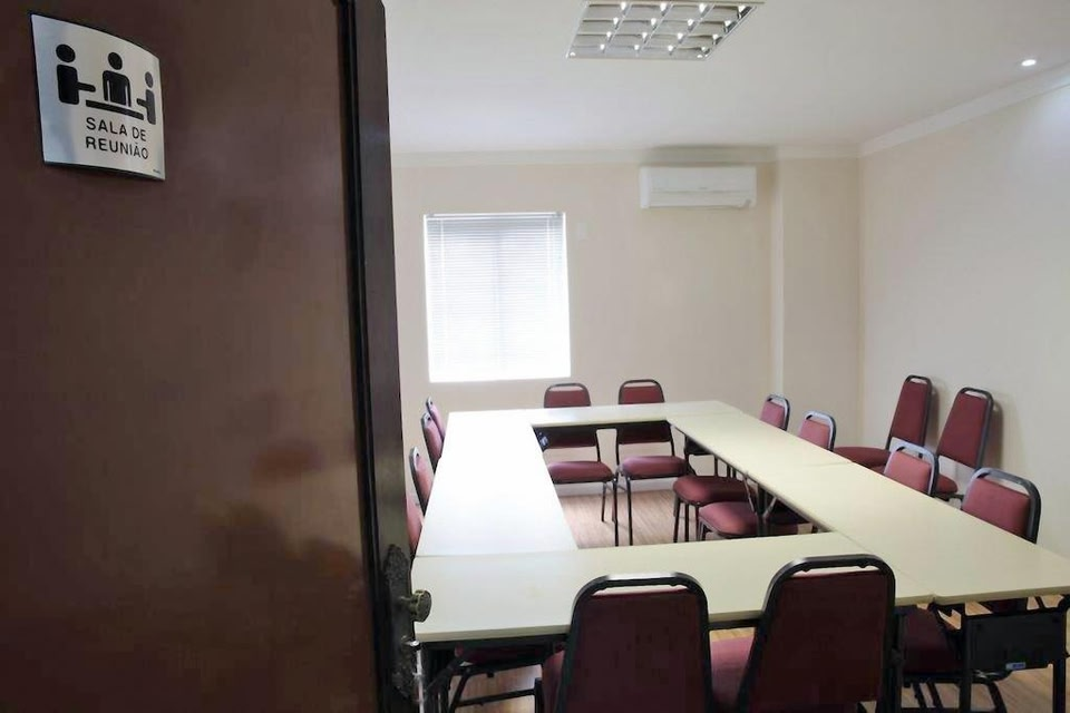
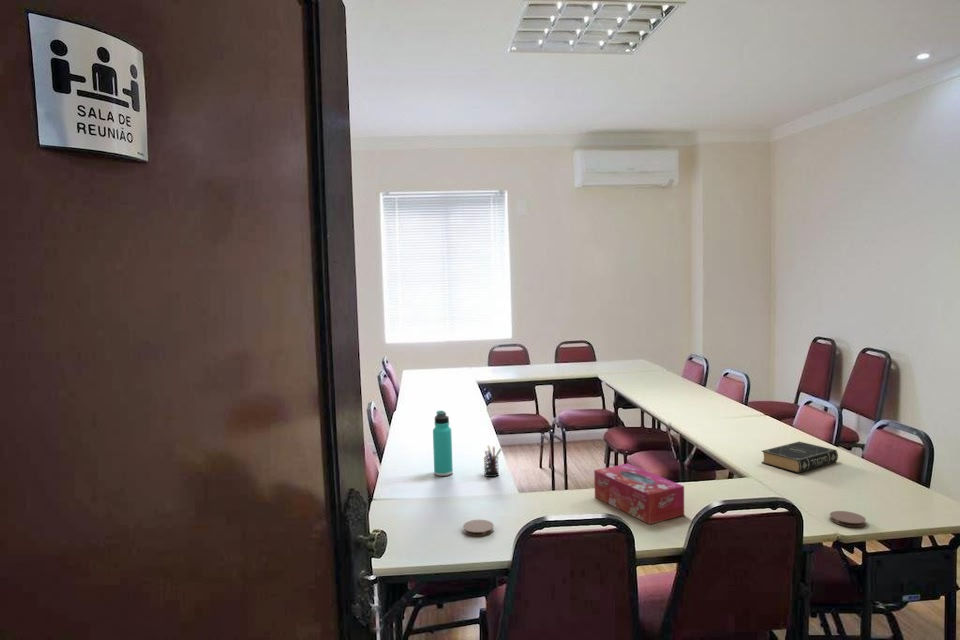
+ tissue box [593,463,685,525]
+ book [760,441,839,474]
+ coaster [829,510,867,528]
+ pen holder [483,445,503,478]
+ thermos bottle [432,410,454,477]
+ coaster [462,519,495,537]
